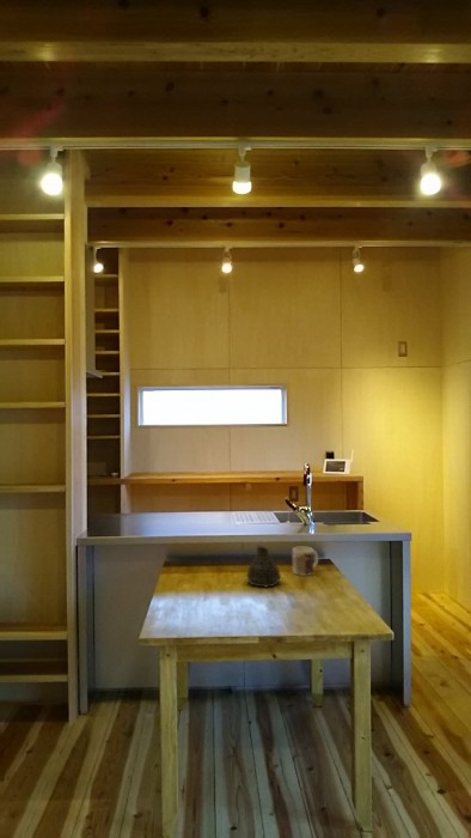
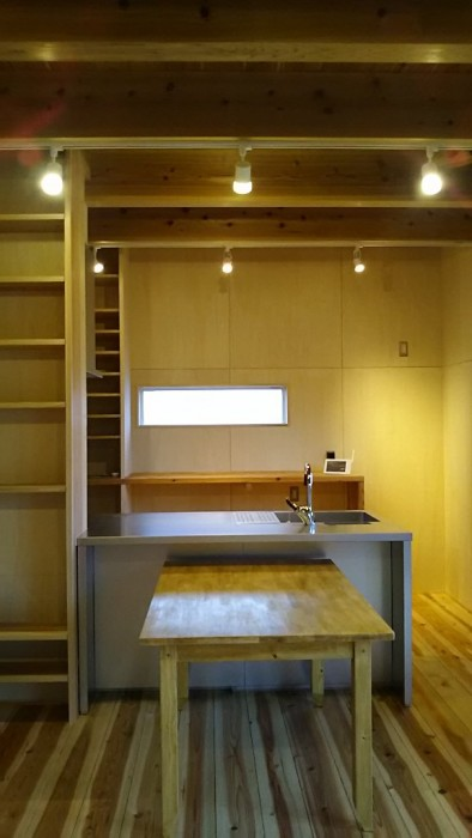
- mug [292,546,319,577]
- teapot [245,544,282,588]
